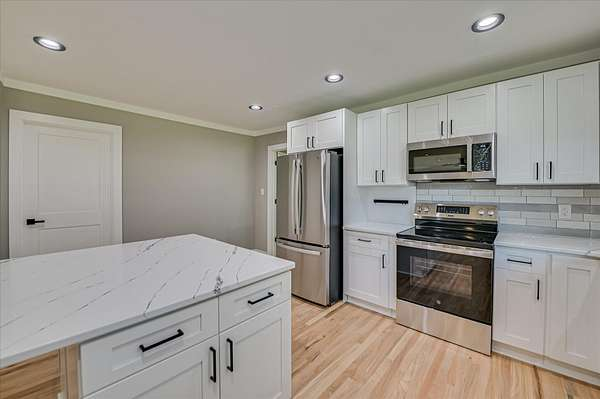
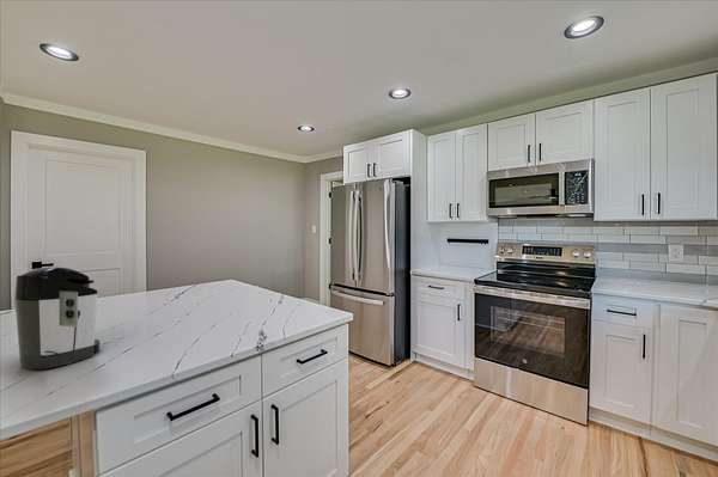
+ coffee maker [13,267,102,371]
